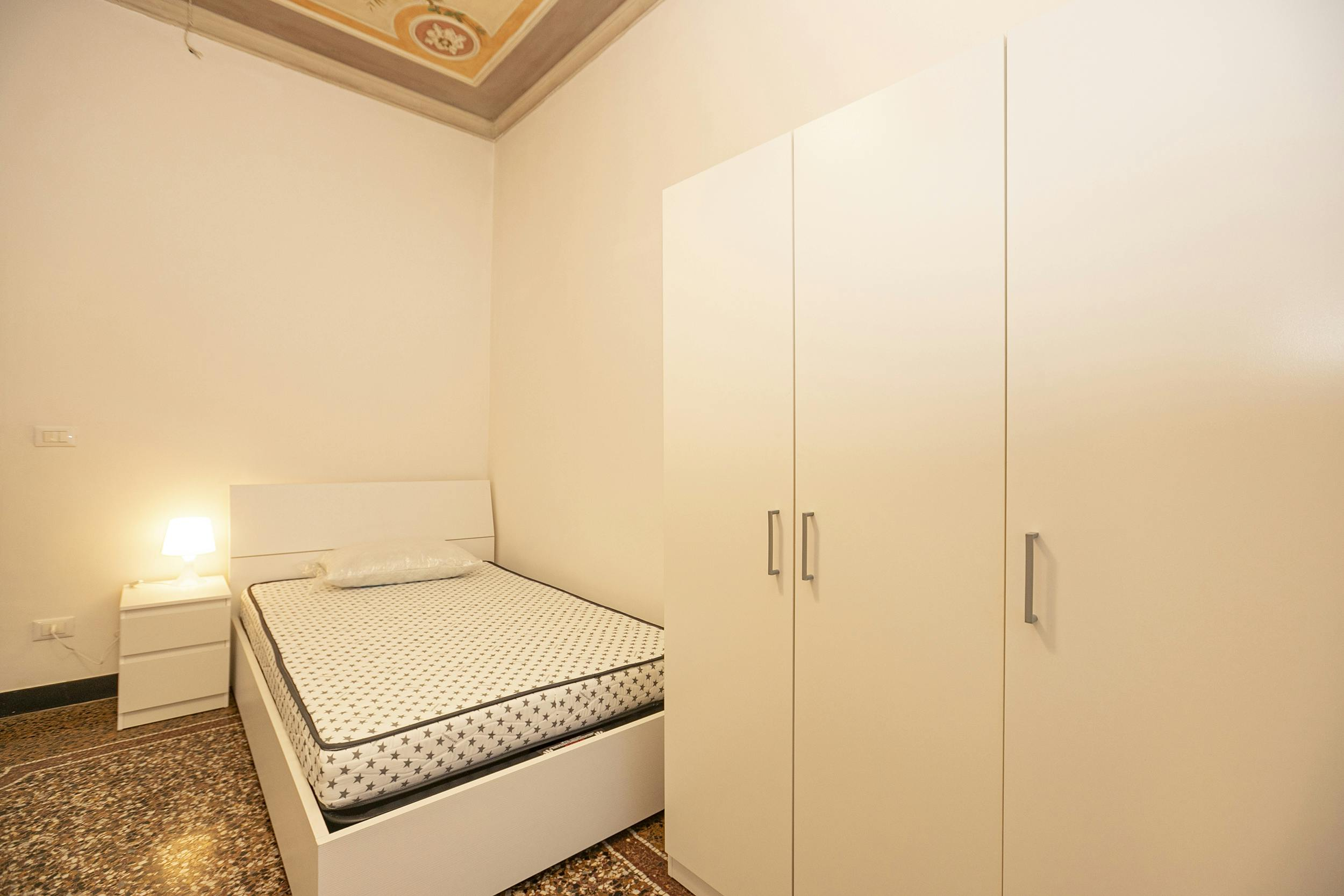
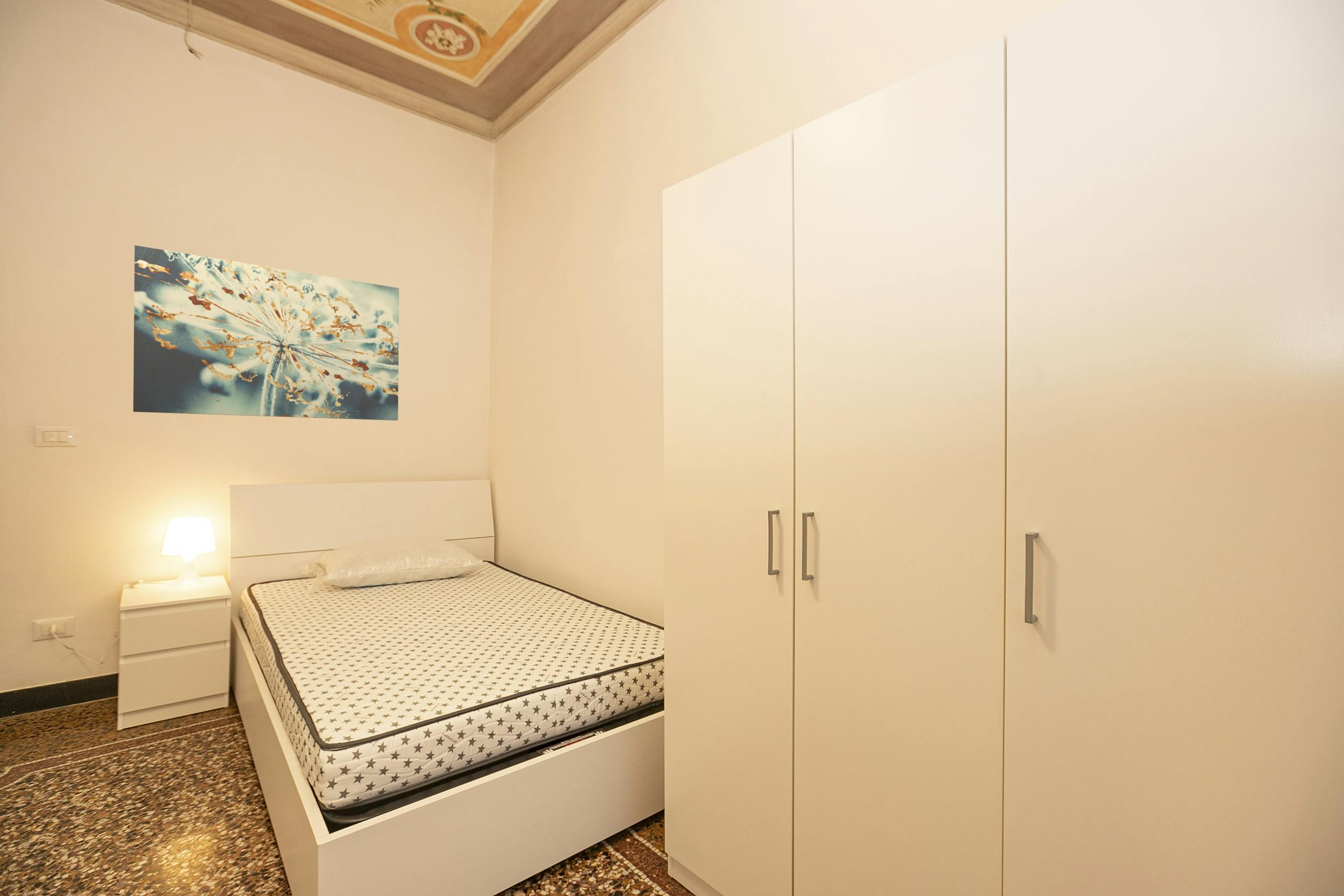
+ wall art [133,245,399,421]
